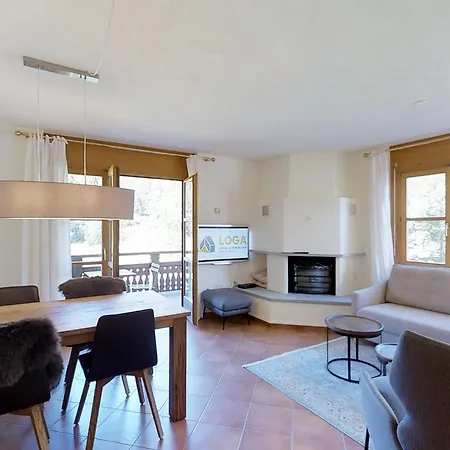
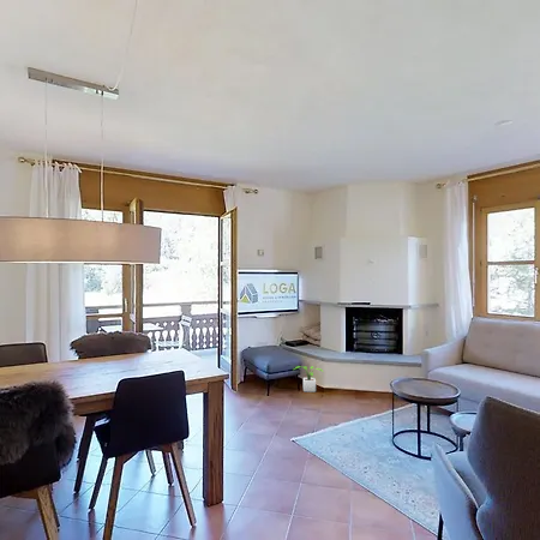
+ potted plant [292,365,324,394]
